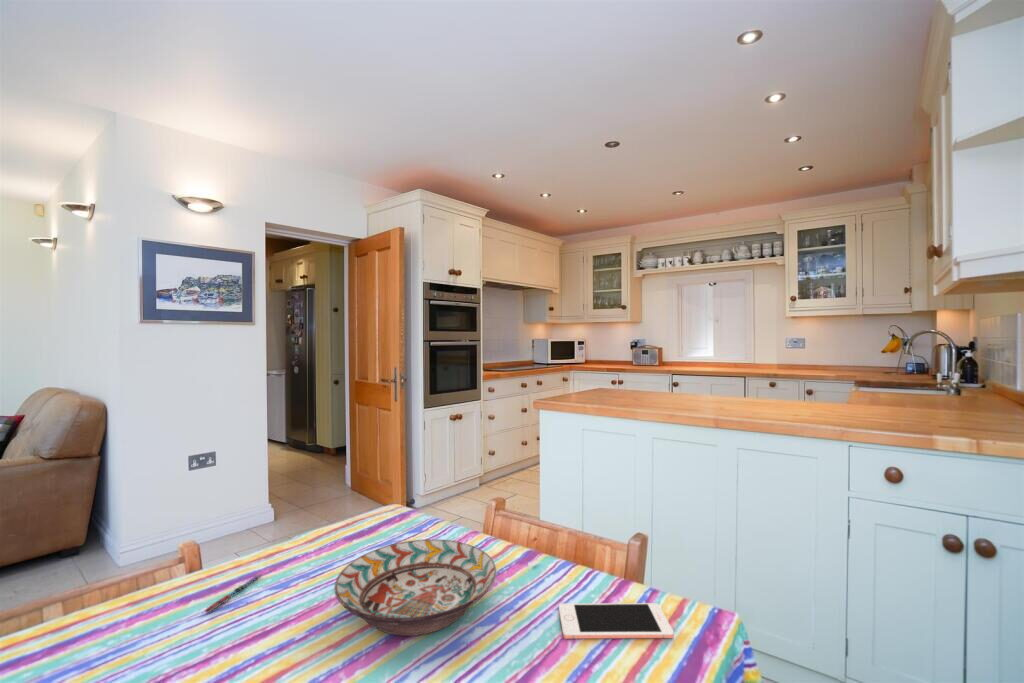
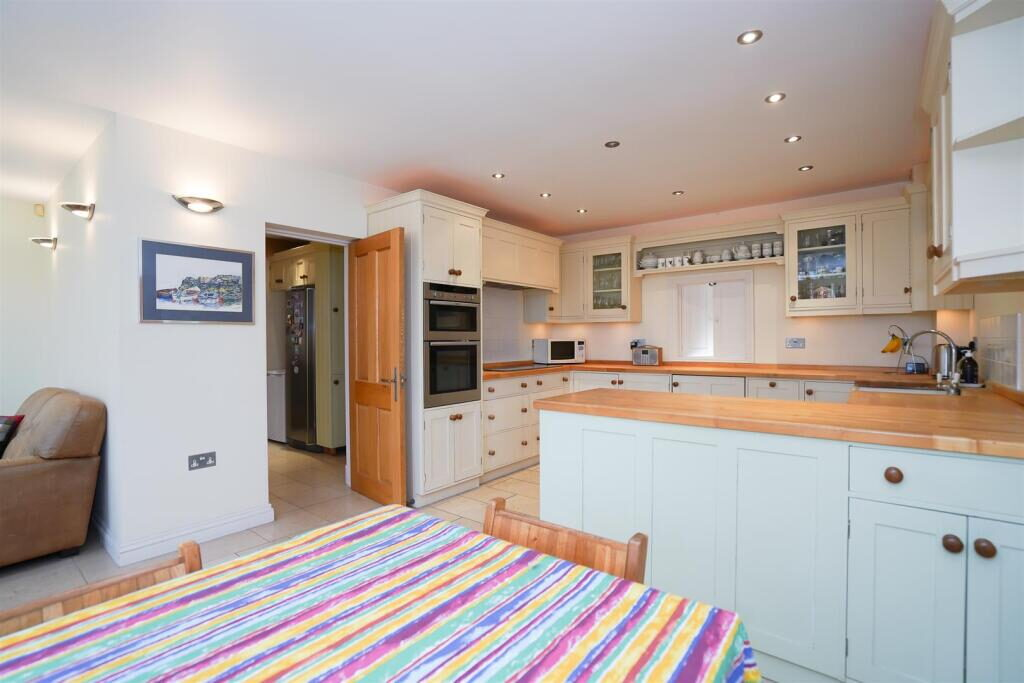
- decorative bowl [333,538,498,637]
- cell phone [558,602,675,640]
- pen [203,573,263,614]
